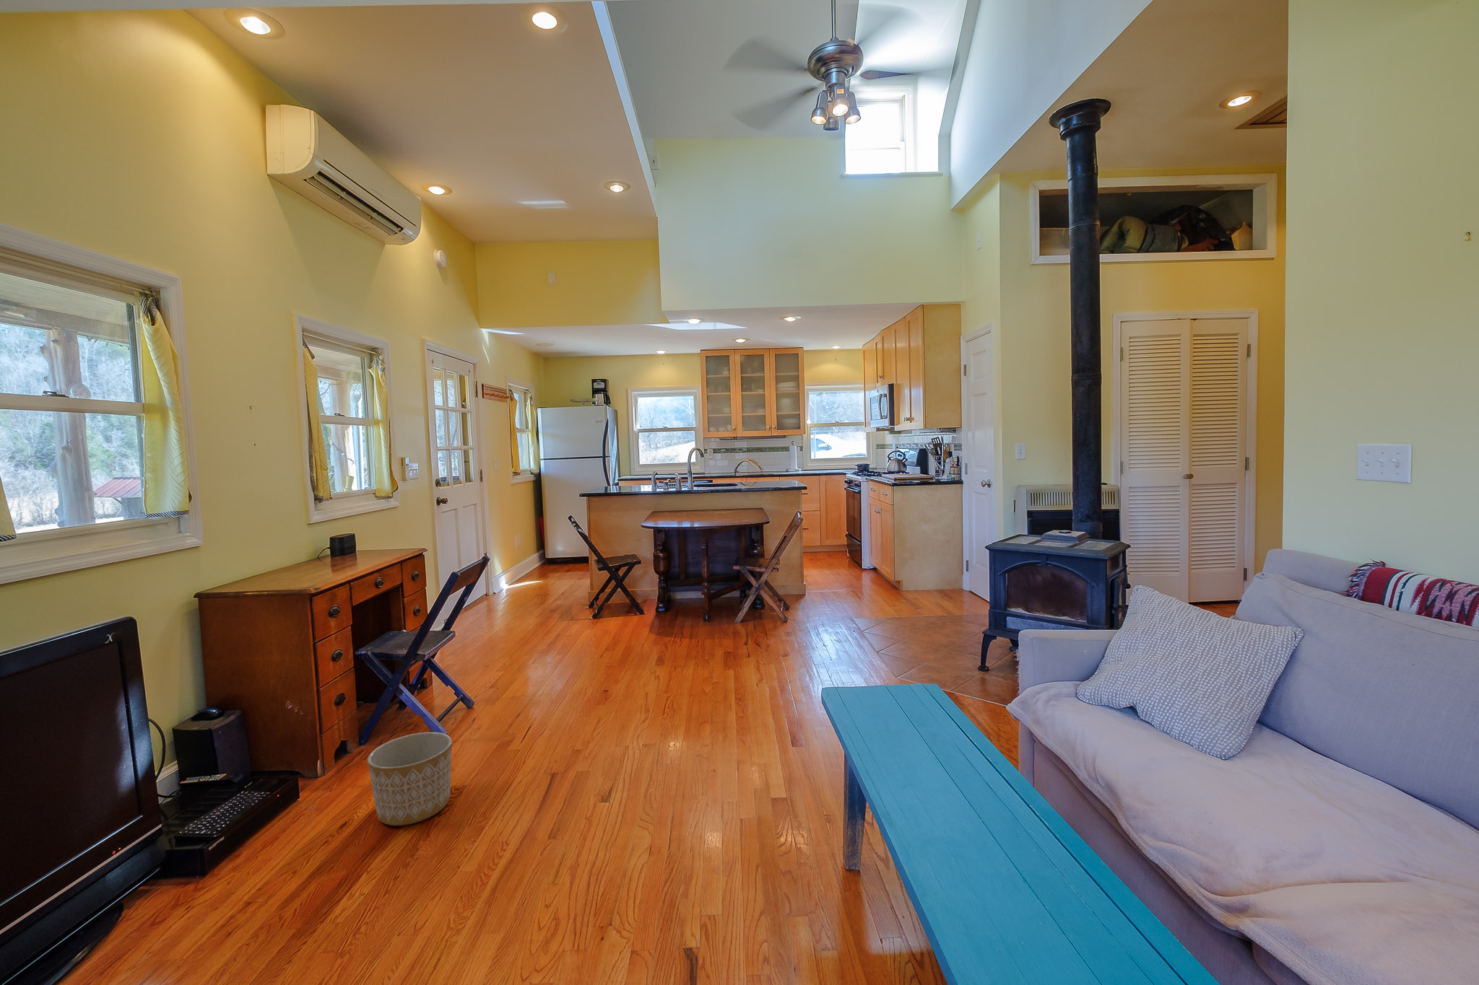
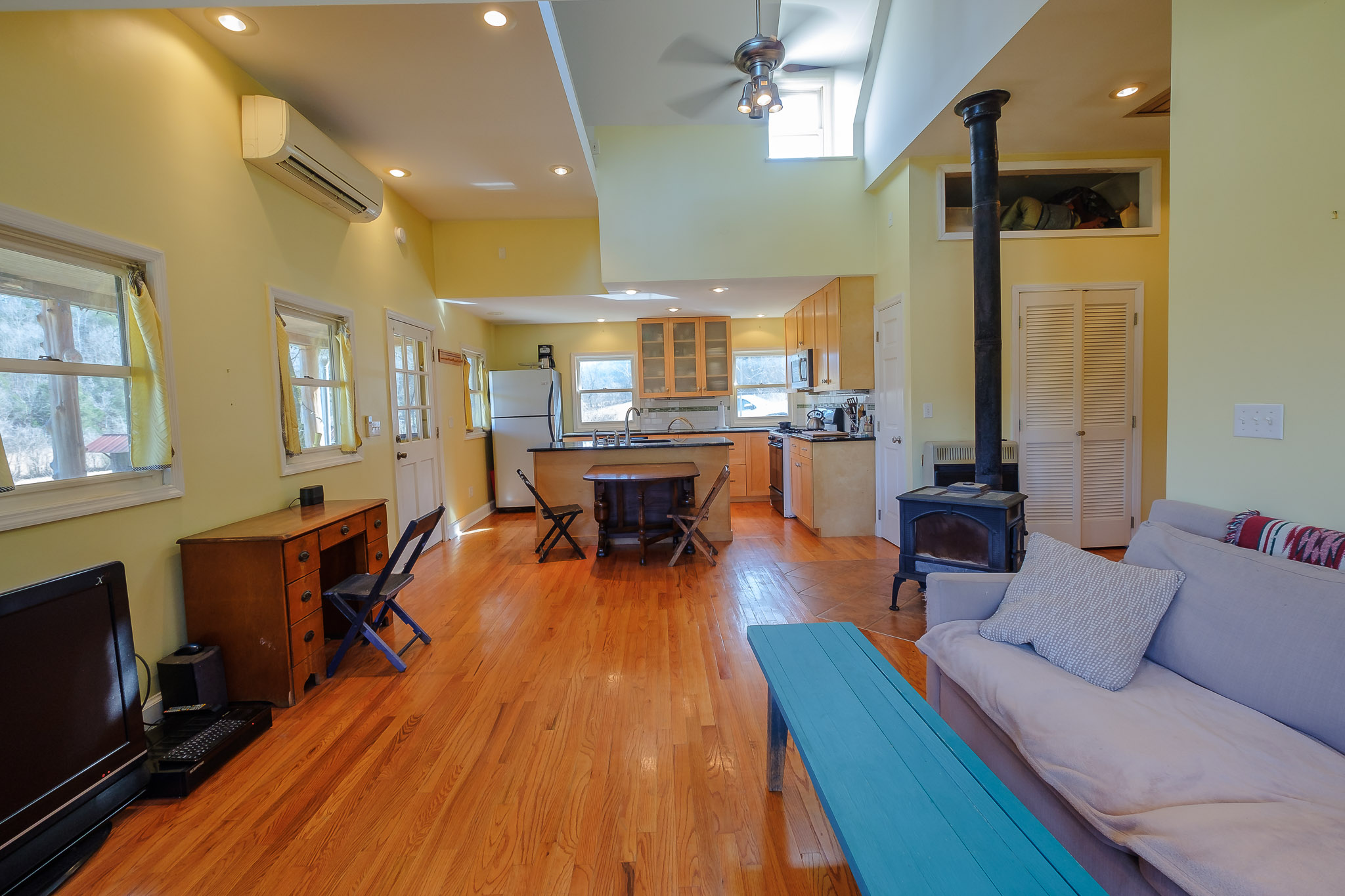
- planter [367,732,453,827]
